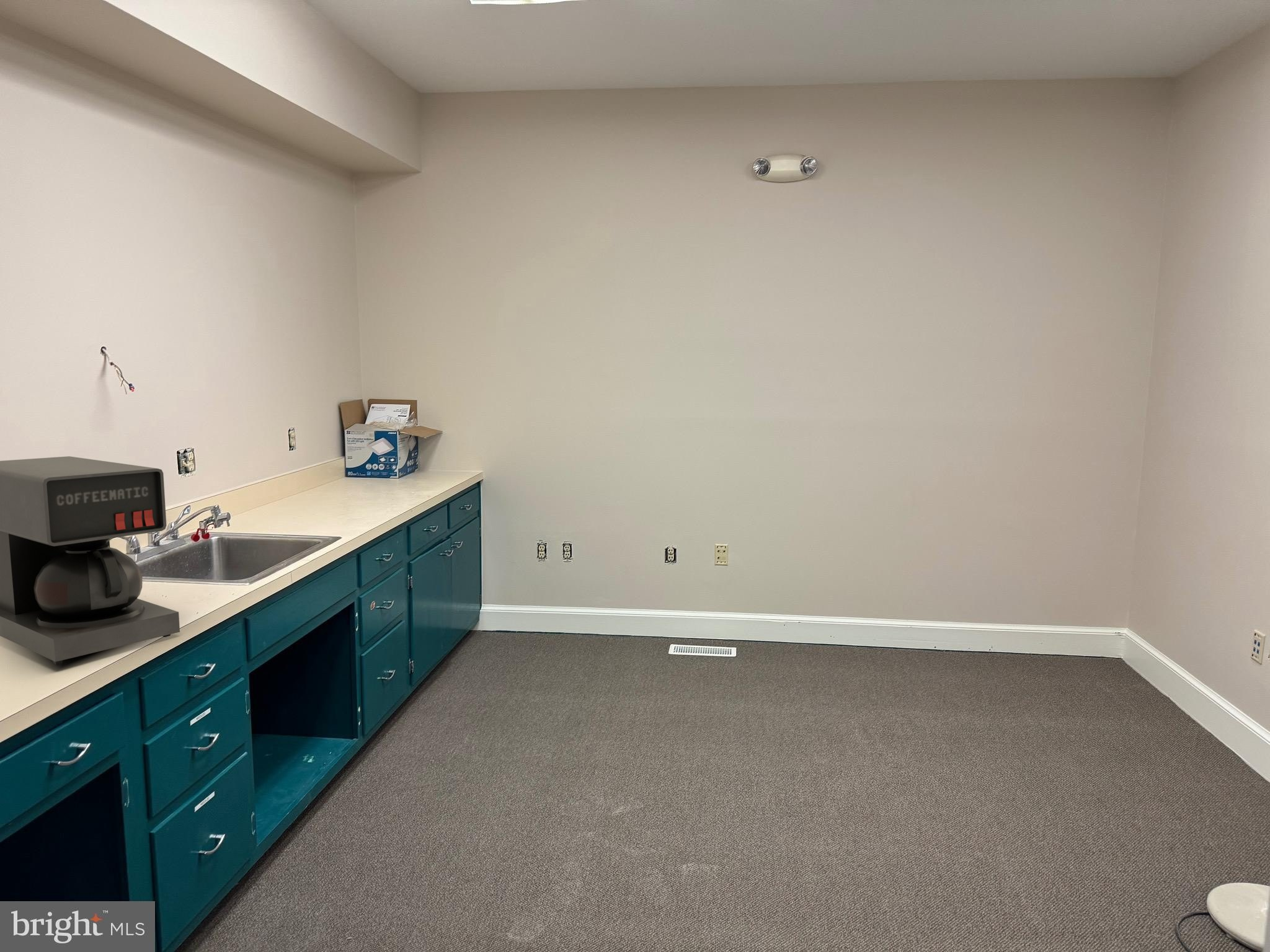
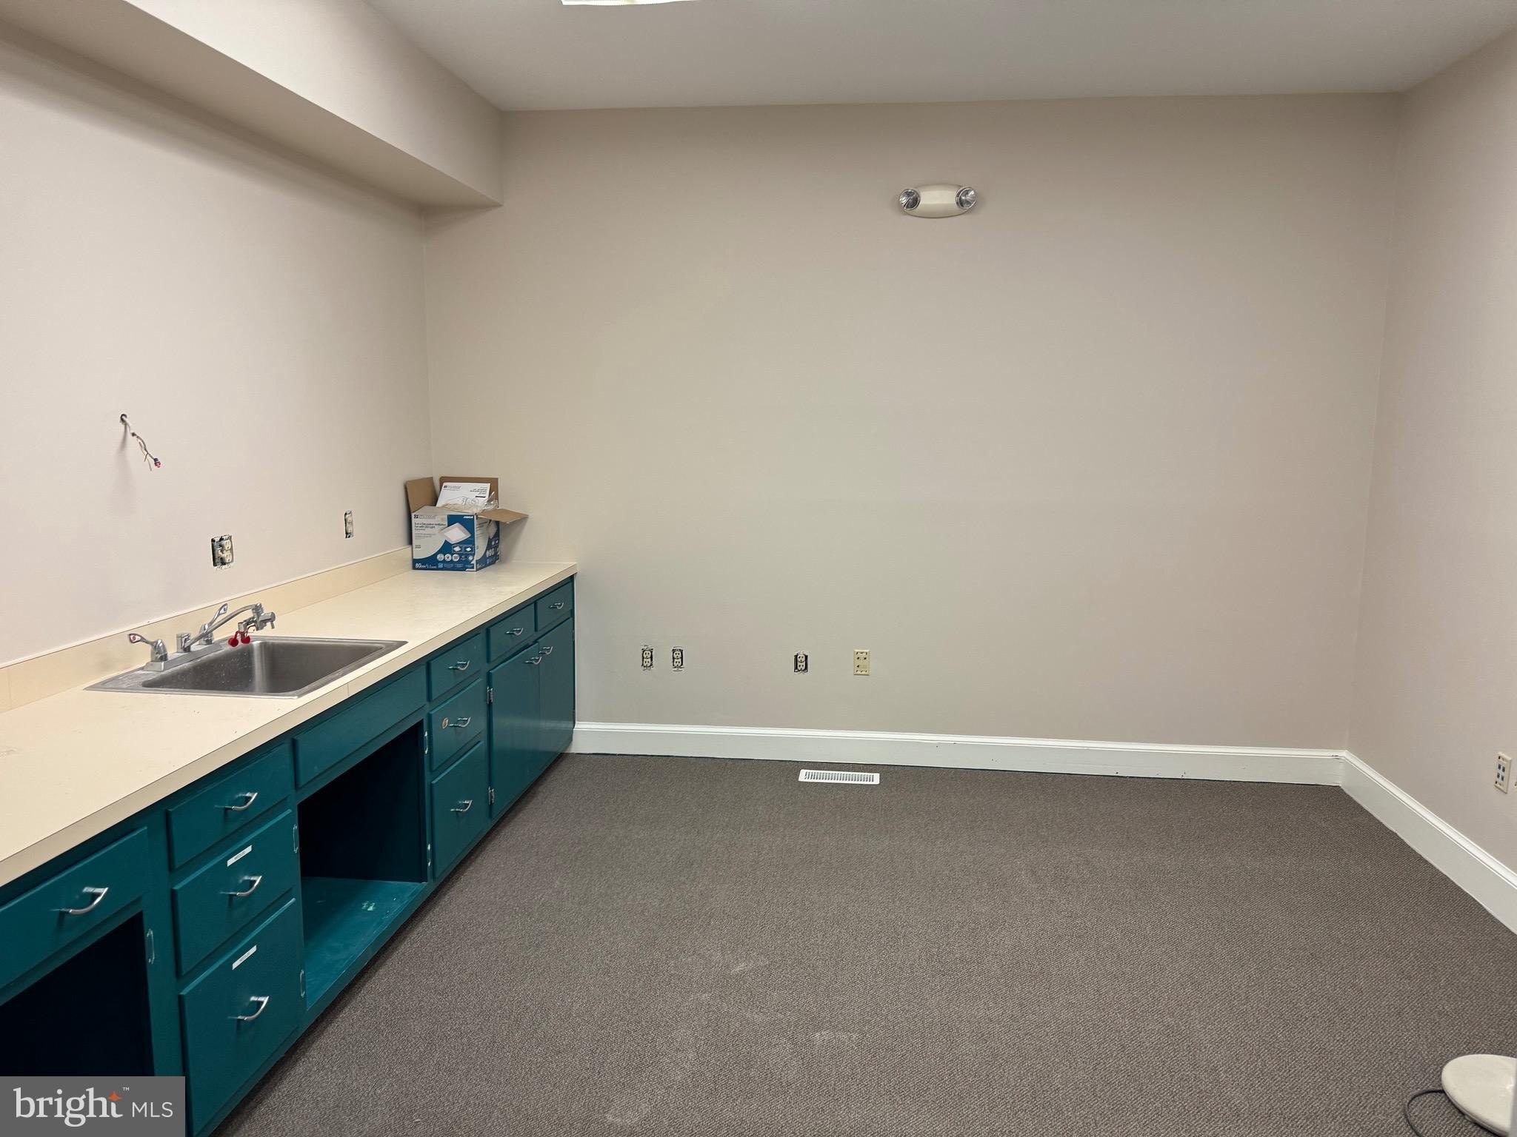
- coffee maker [0,456,180,666]
